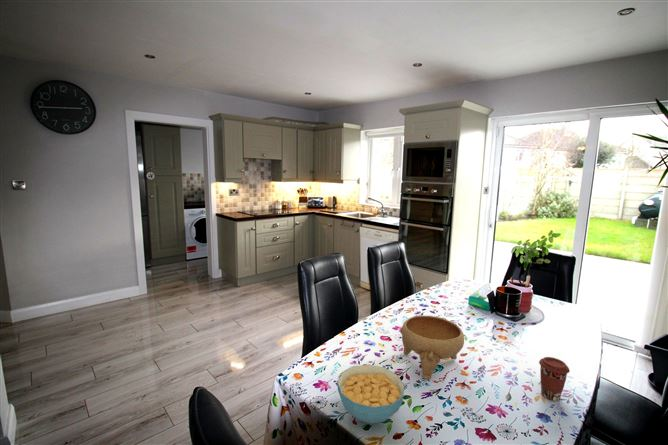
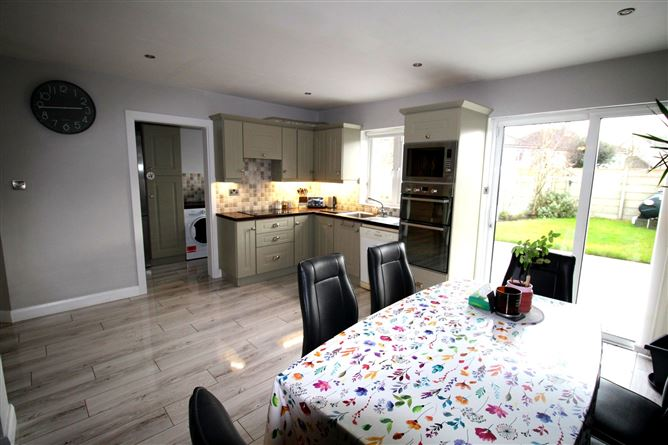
- coffee cup [538,356,571,402]
- cereal bowl [336,364,406,425]
- bowl [399,315,465,381]
